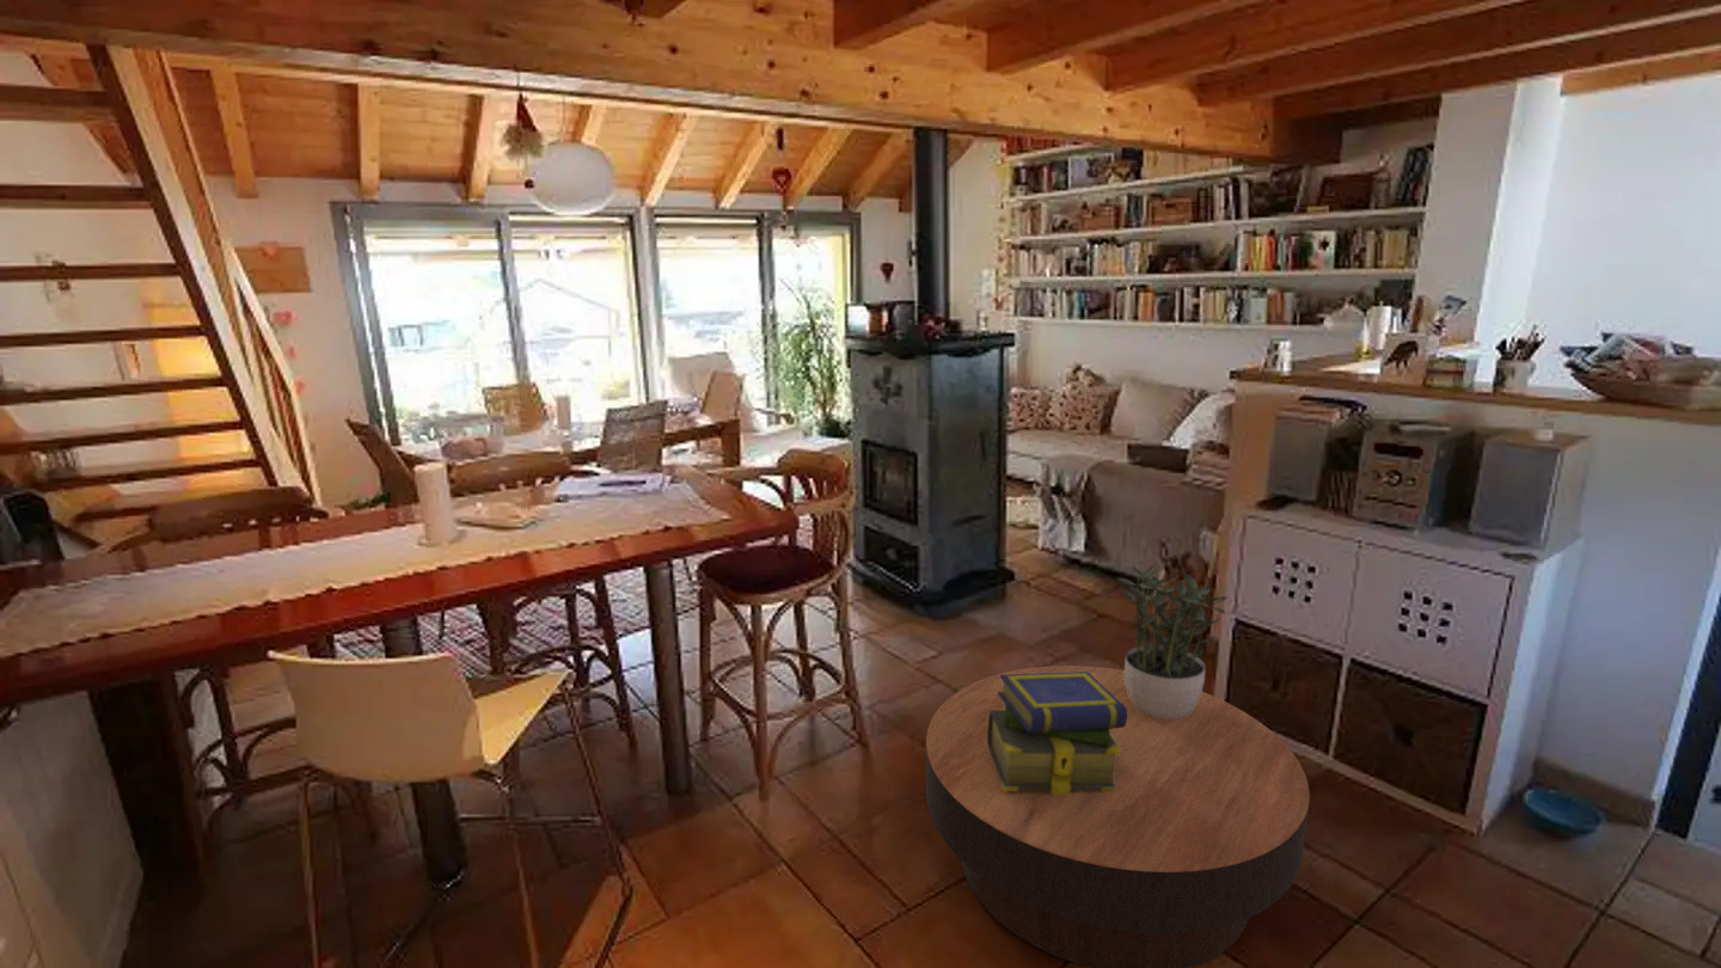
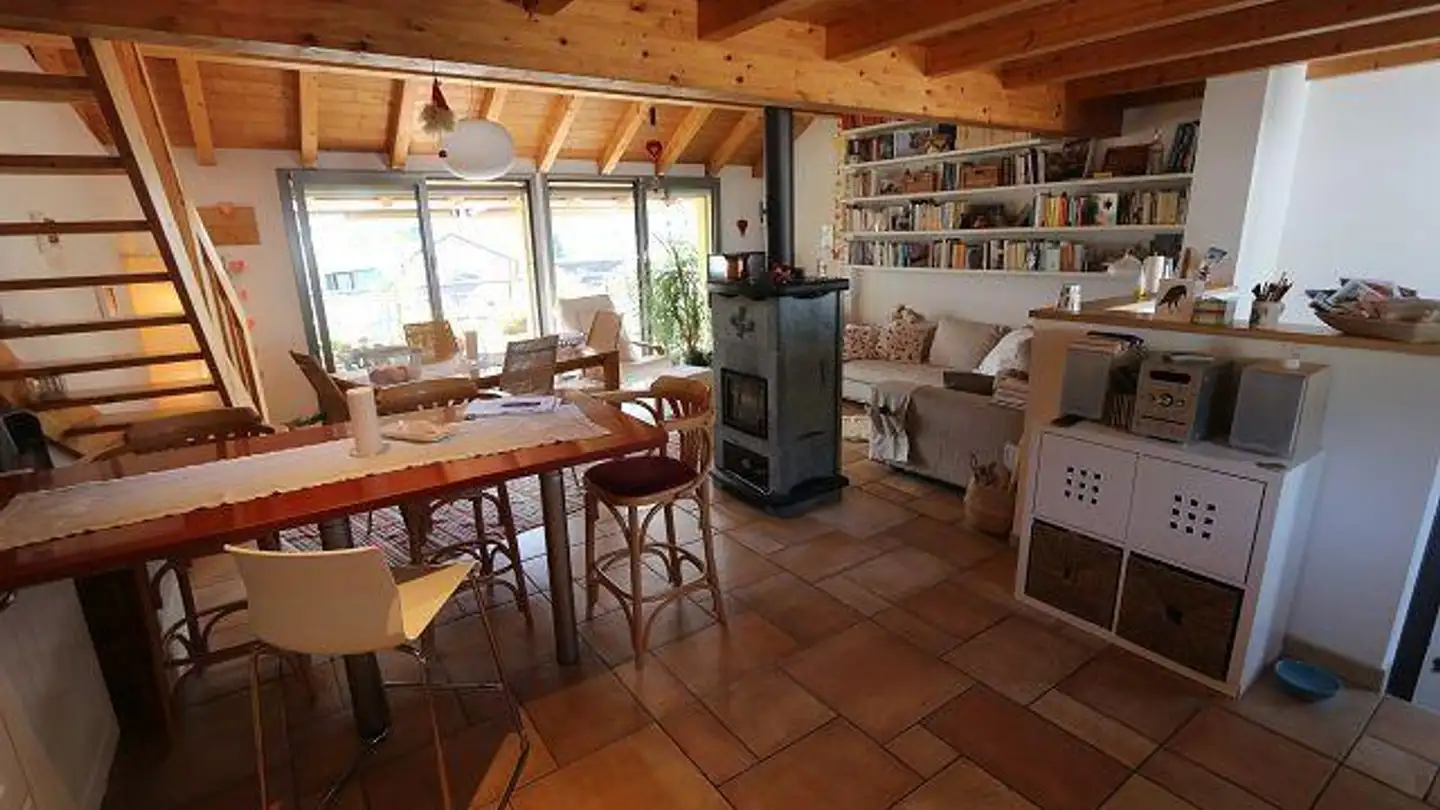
- stack of books [987,672,1127,795]
- potted plant [1116,563,1230,719]
- coffee table [925,664,1311,968]
